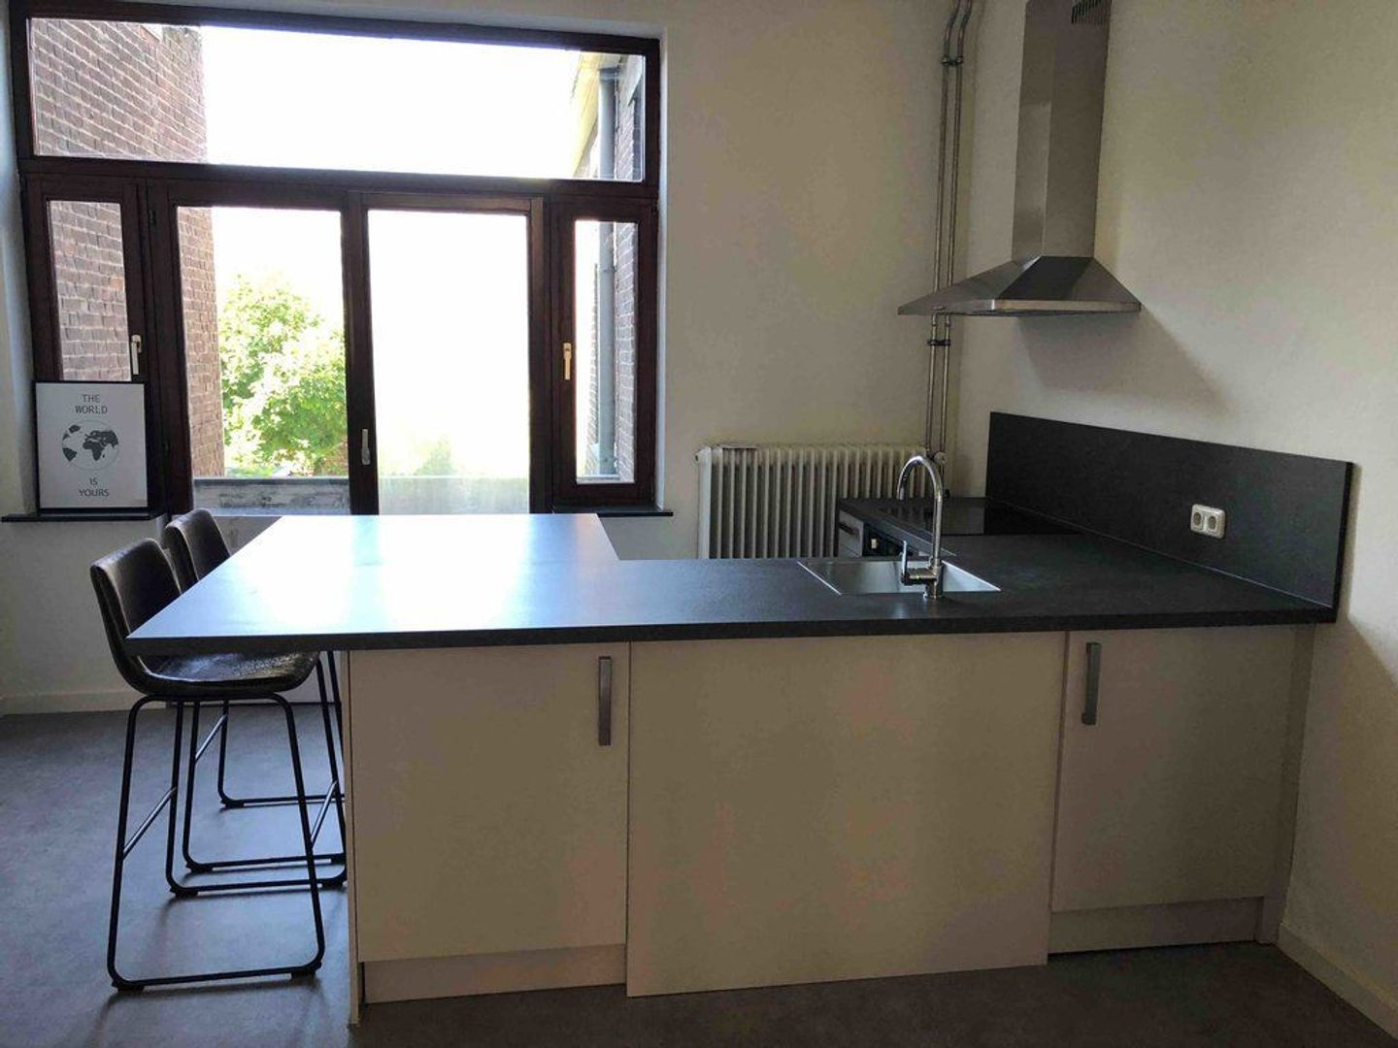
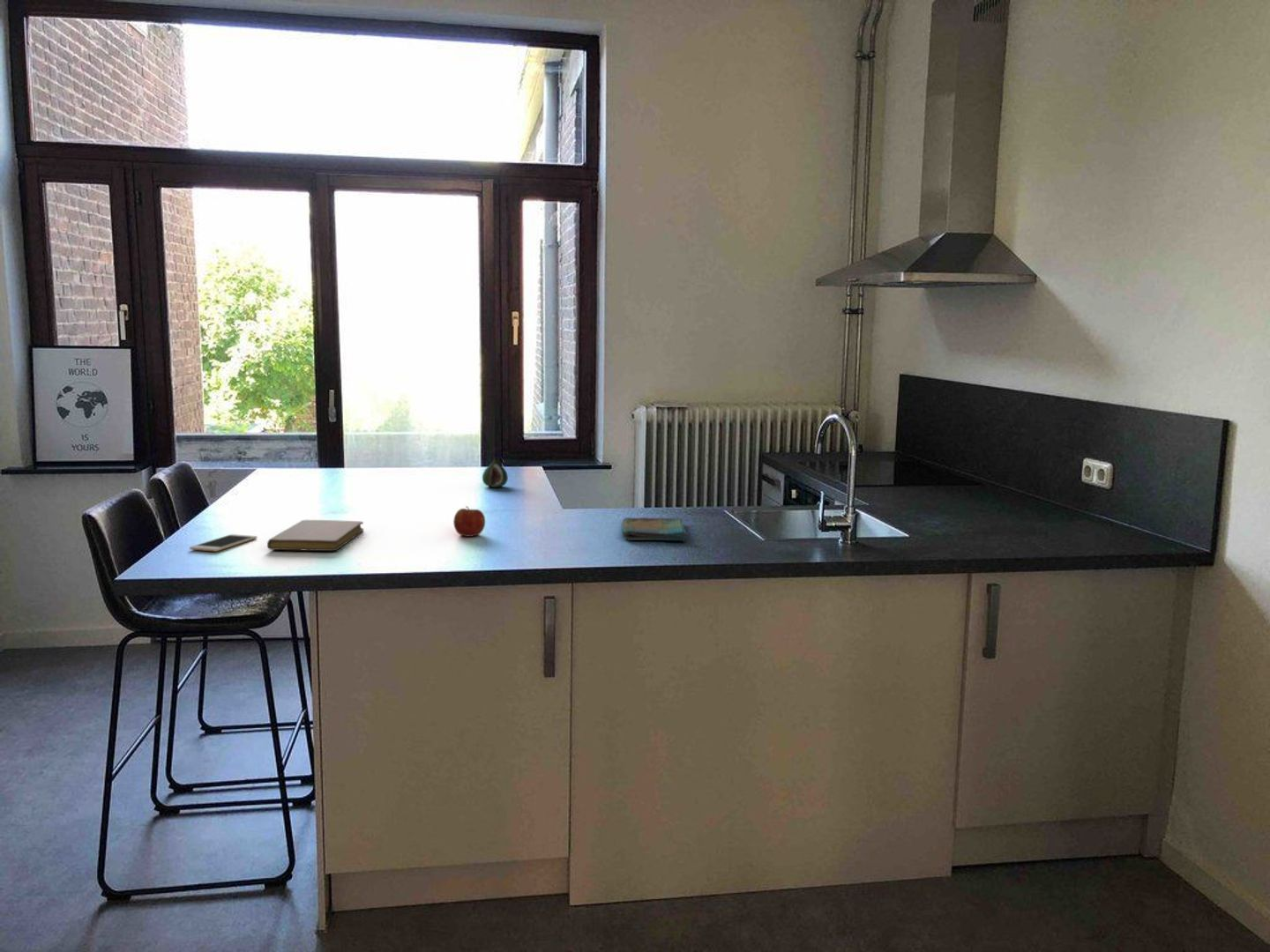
+ dish towel [621,517,688,541]
+ notebook [266,519,364,552]
+ cell phone [189,533,258,553]
+ fruit [482,457,509,488]
+ fruit [452,505,486,538]
